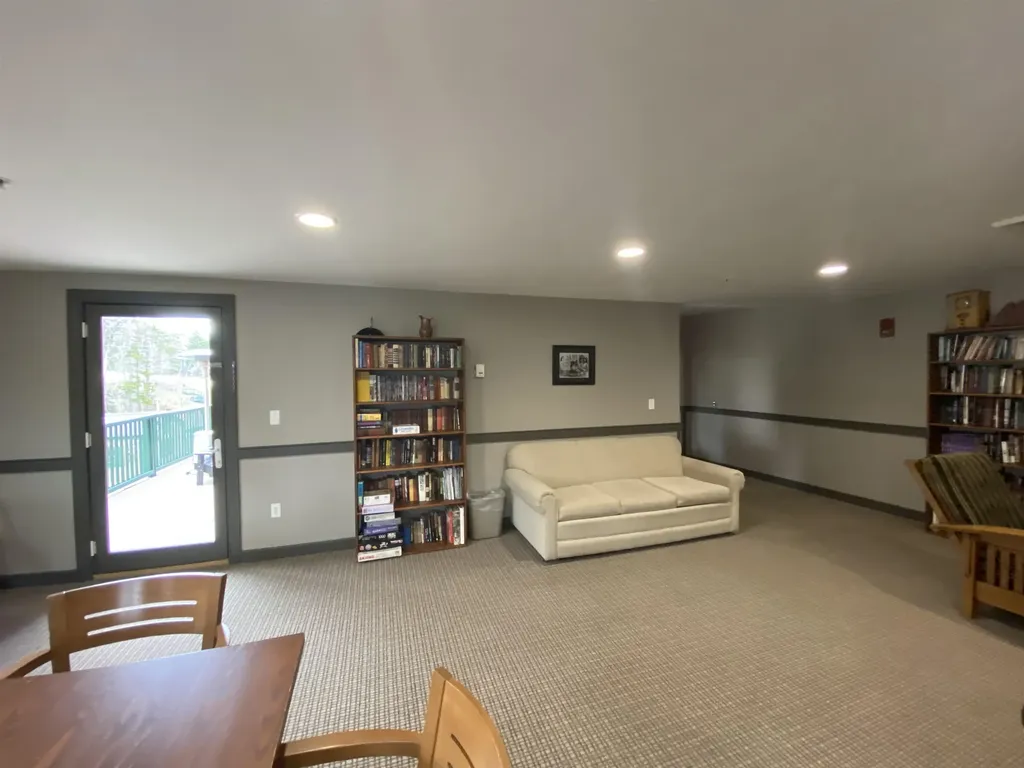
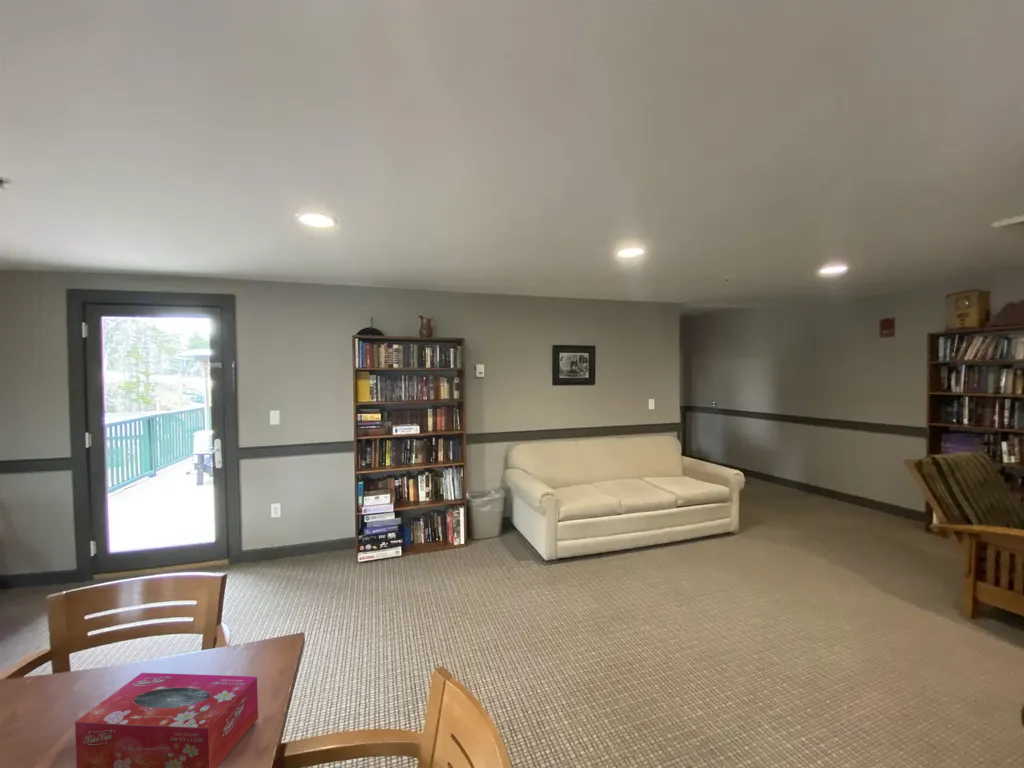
+ tissue box [74,672,259,768]
